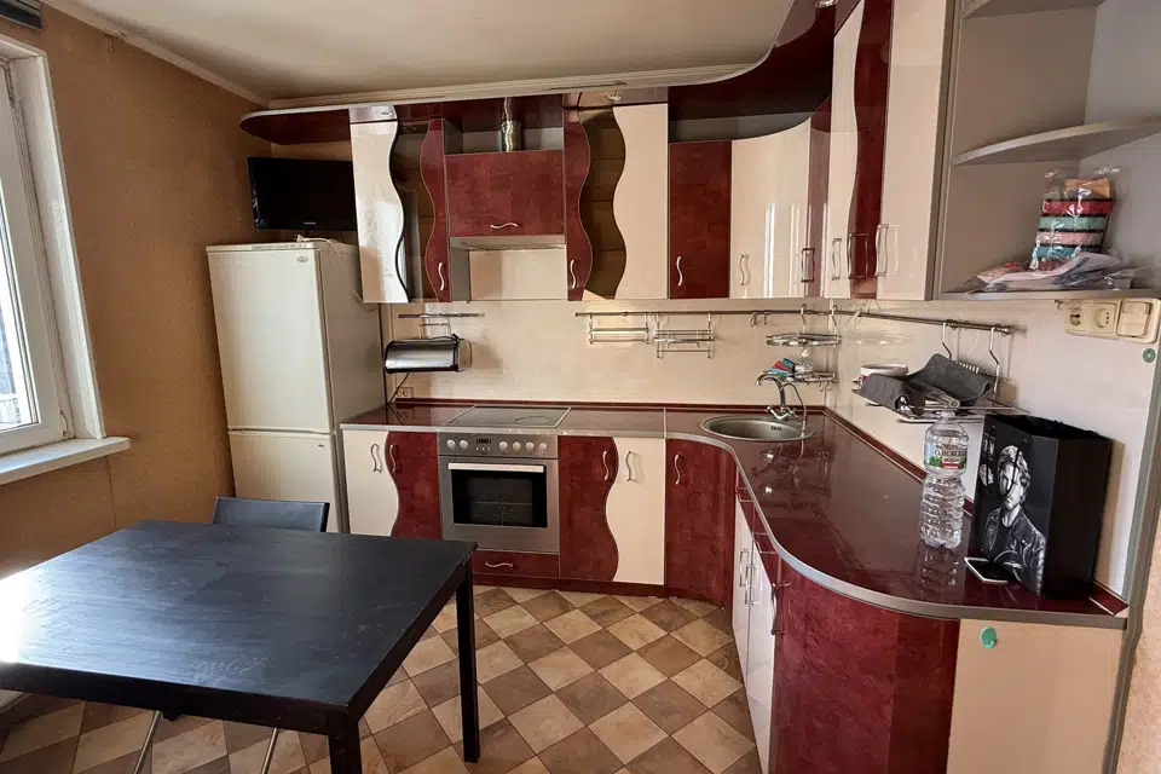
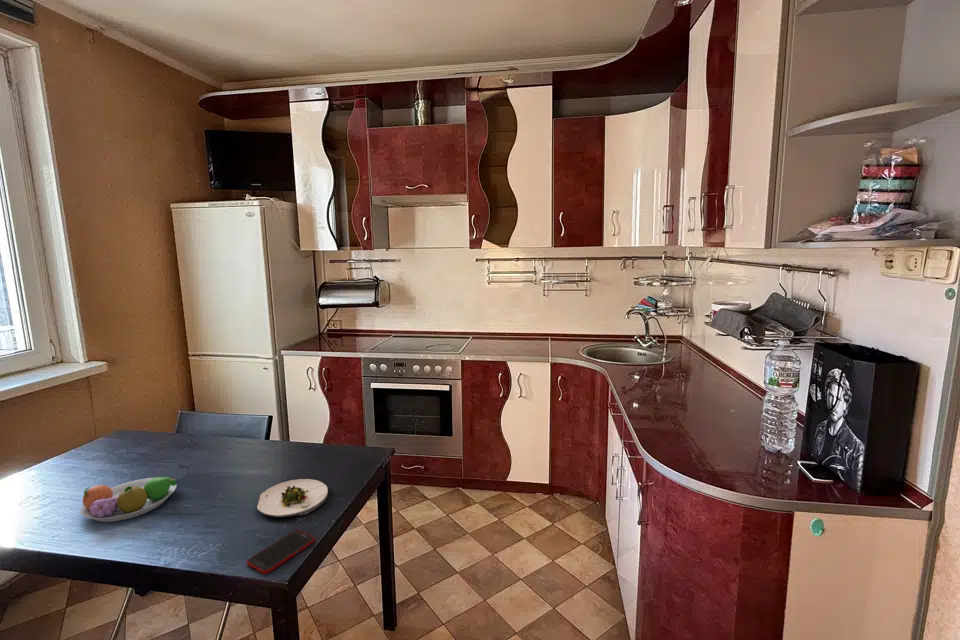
+ fruit bowl [79,476,177,523]
+ cell phone [246,529,316,575]
+ salad plate [256,478,329,519]
